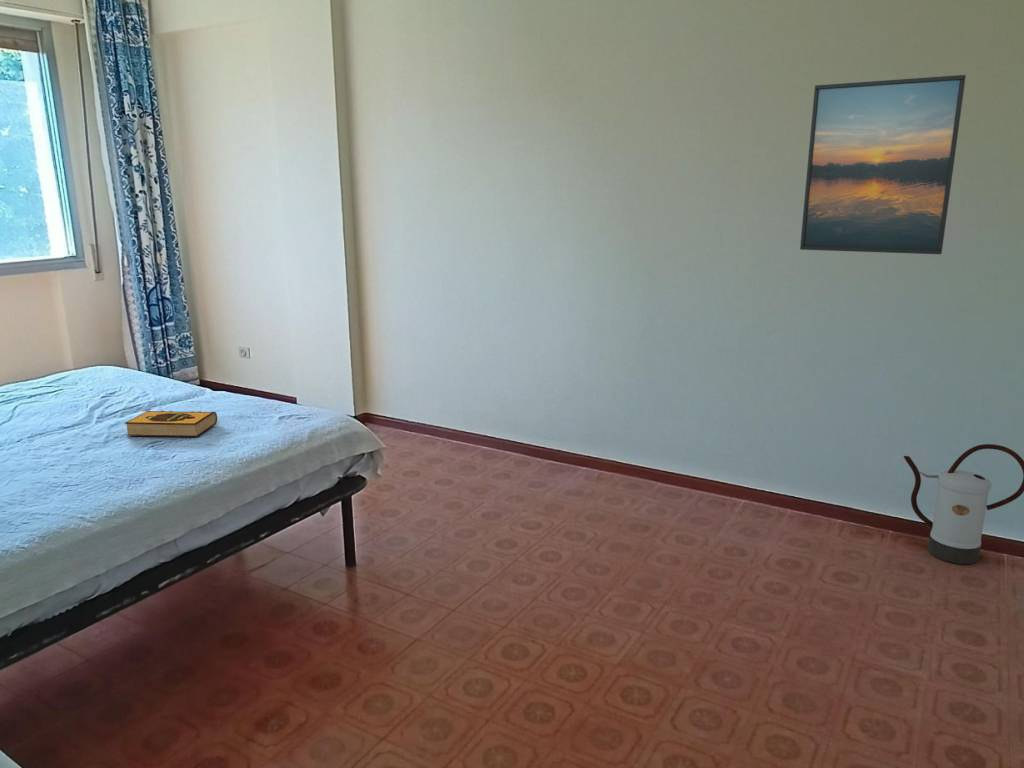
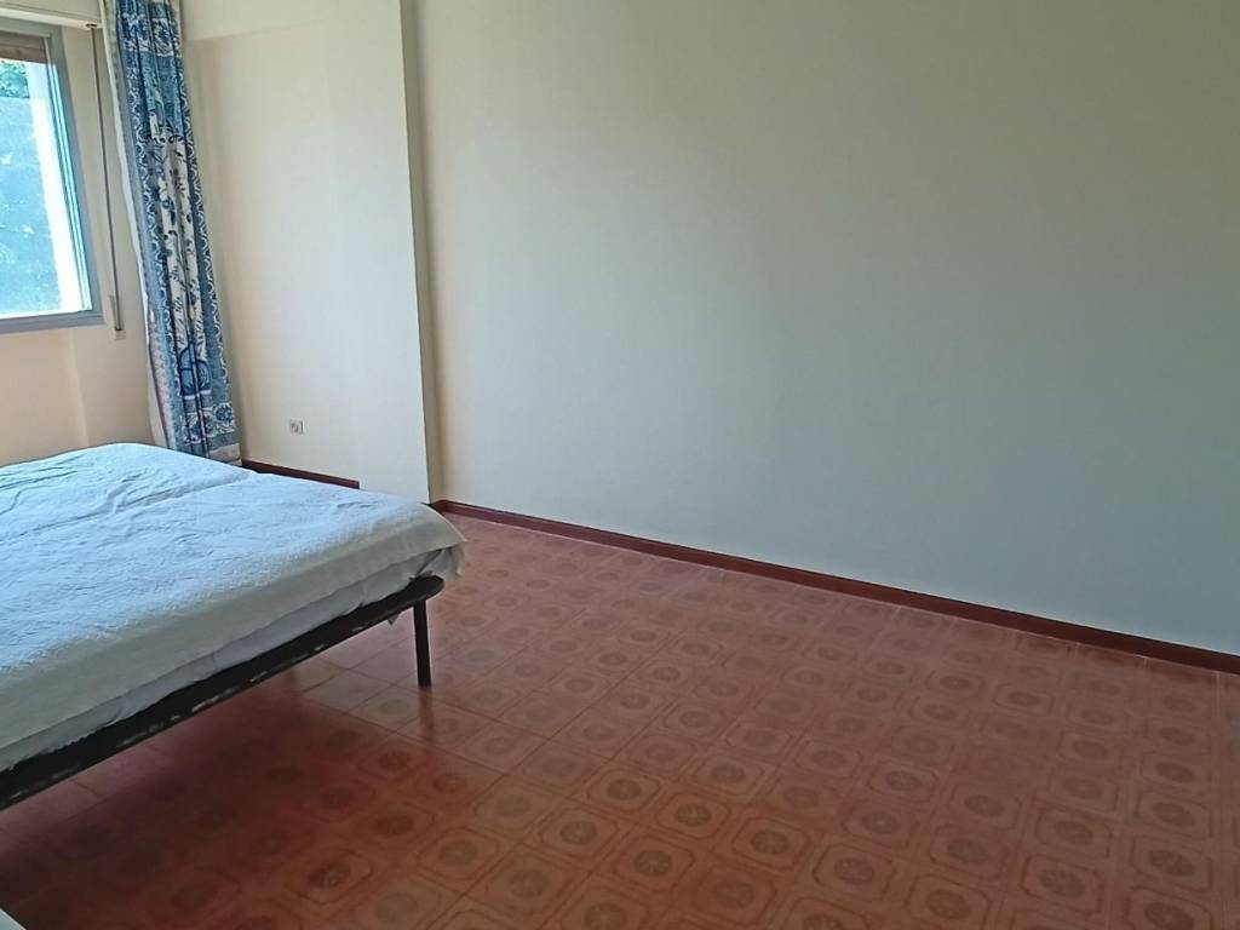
- hardback book [124,410,218,438]
- watering can [903,443,1024,565]
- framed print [799,74,967,255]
